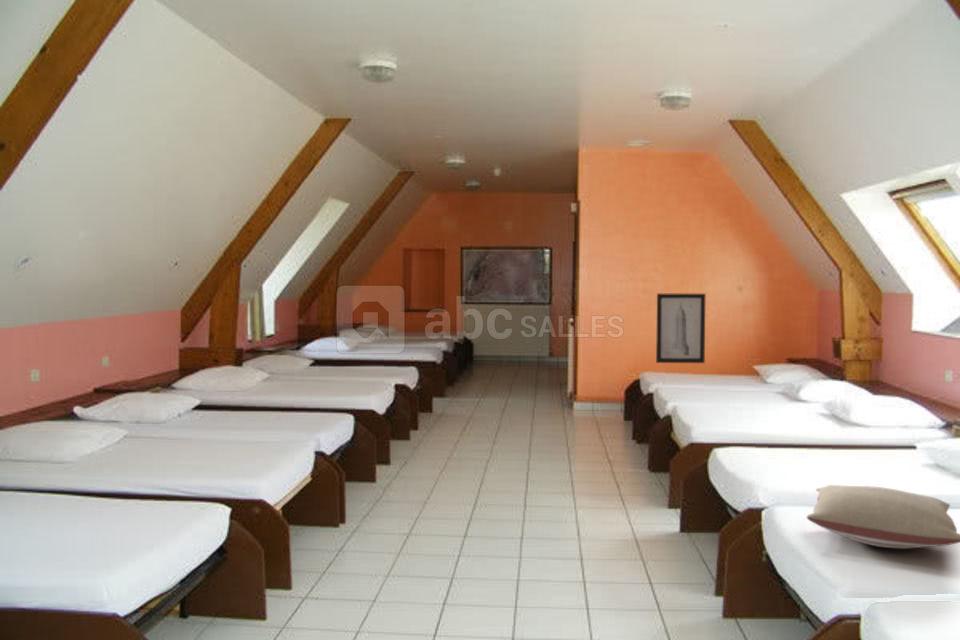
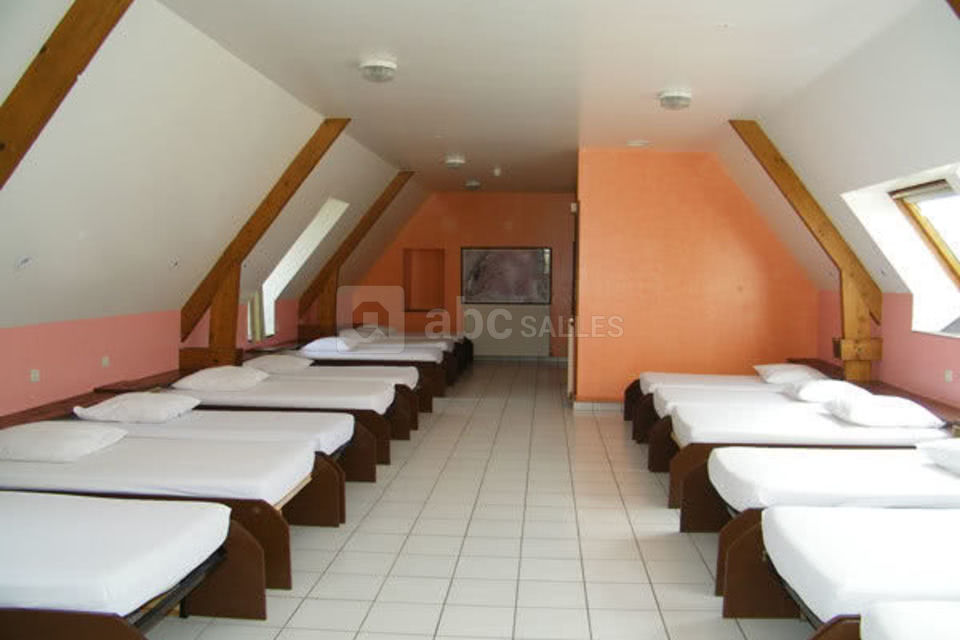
- wall art [655,292,707,364]
- pillow [806,484,960,550]
